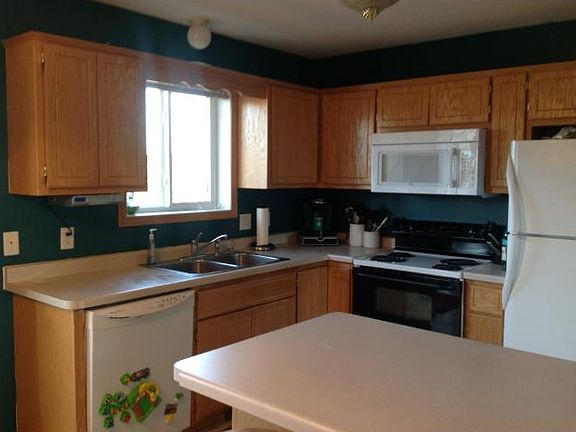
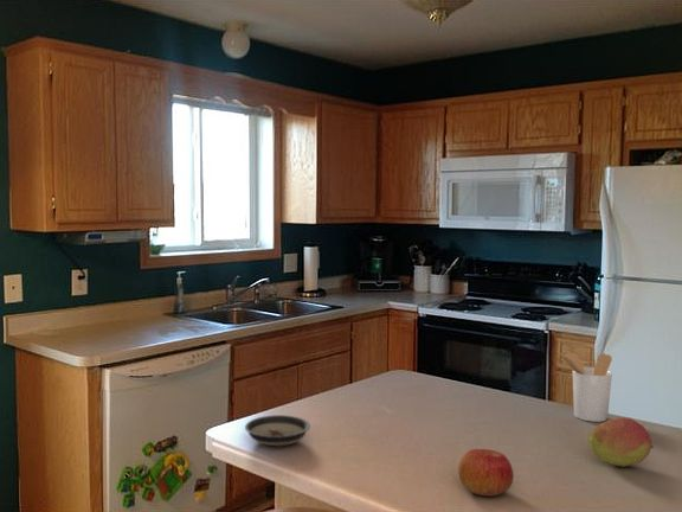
+ fruit [587,416,655,468]
+ utensil holder [556,350,613,423]
+ saucer [244,414,311,447]
+ apple [457,448,515,497]
